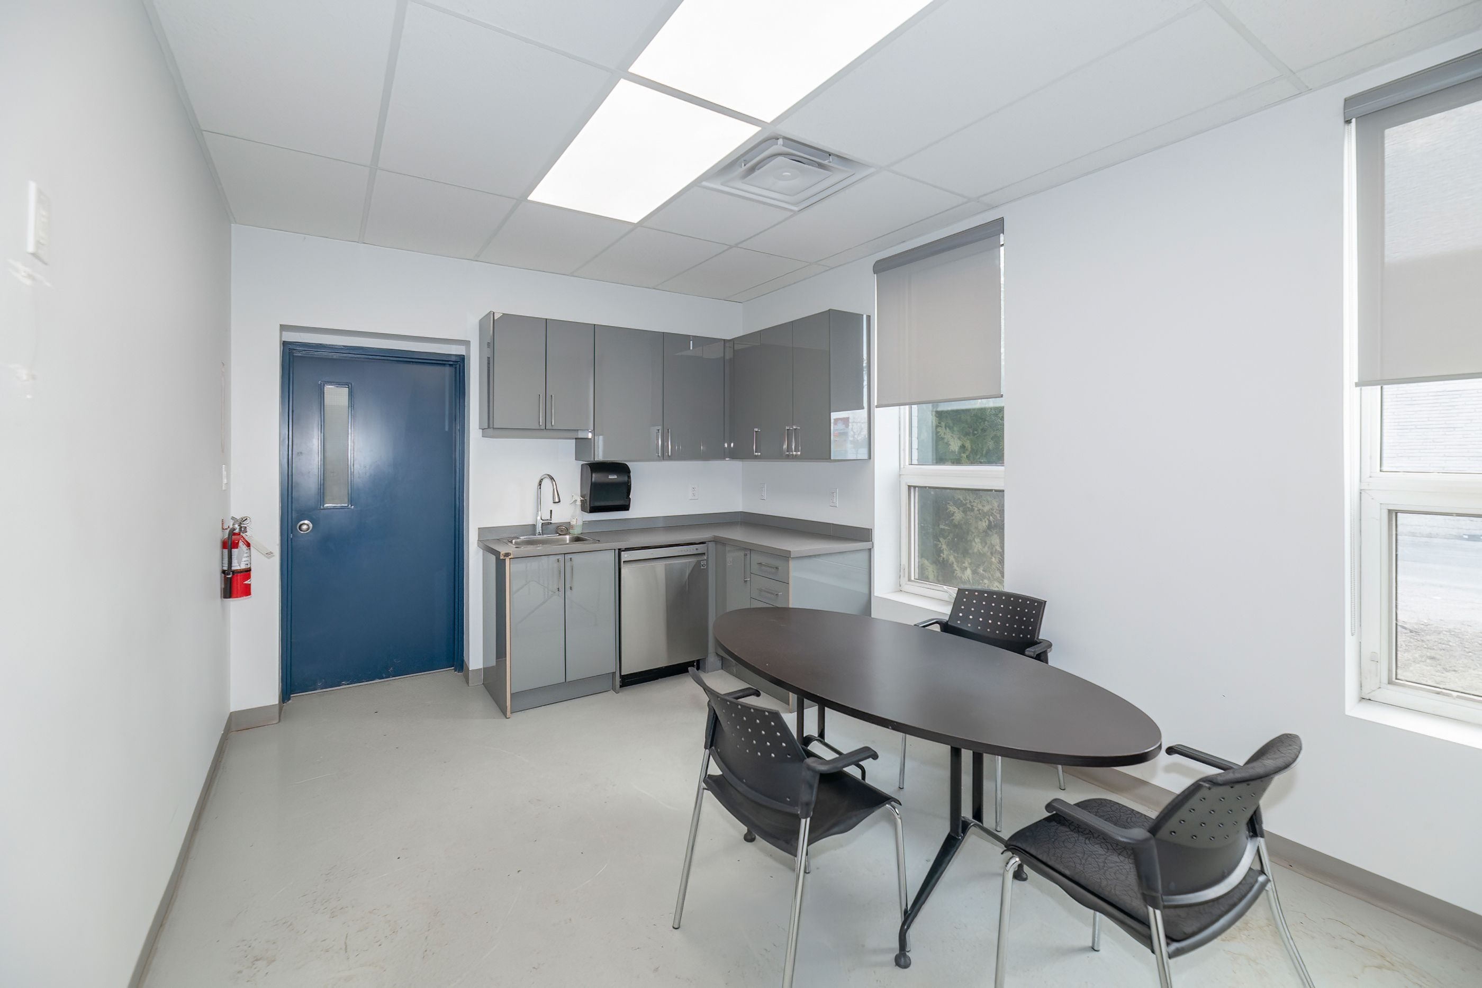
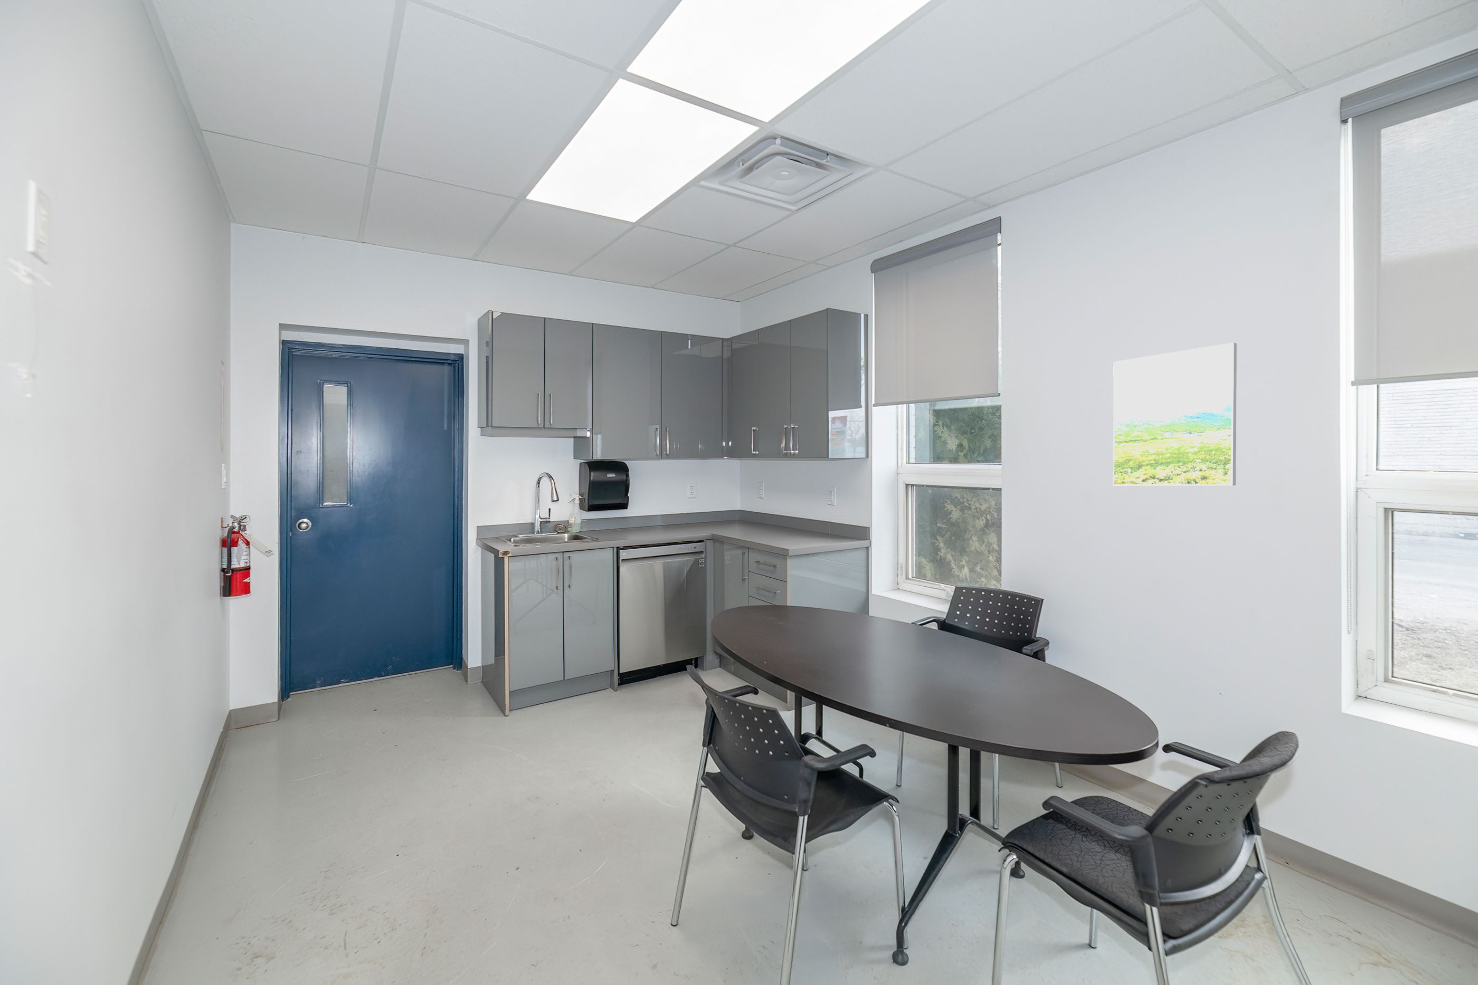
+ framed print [1112,342,1237,486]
